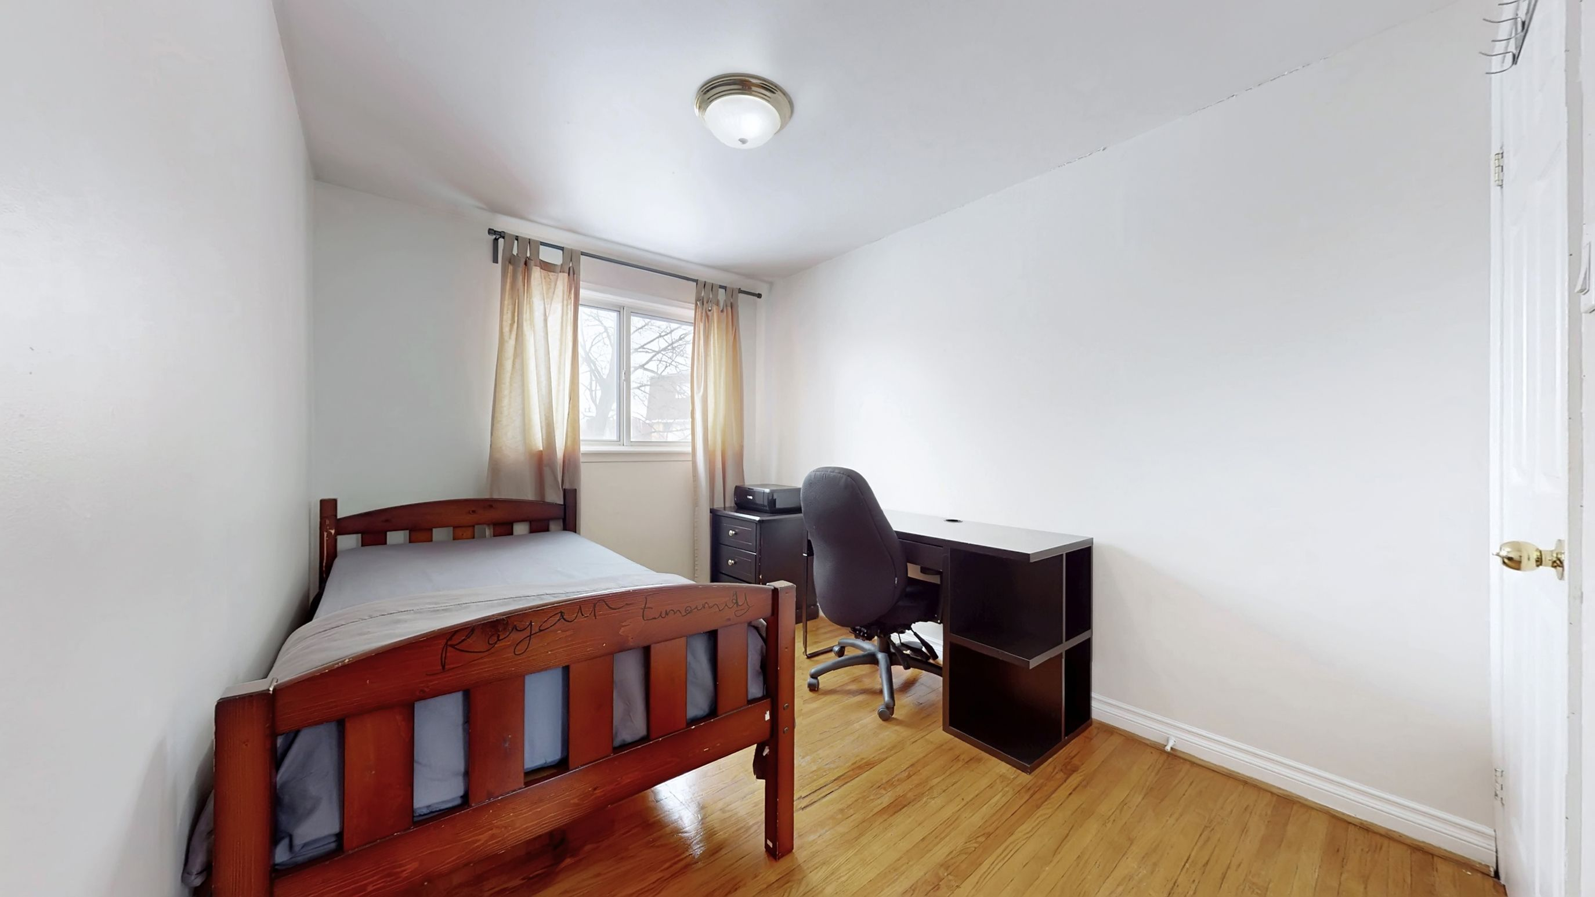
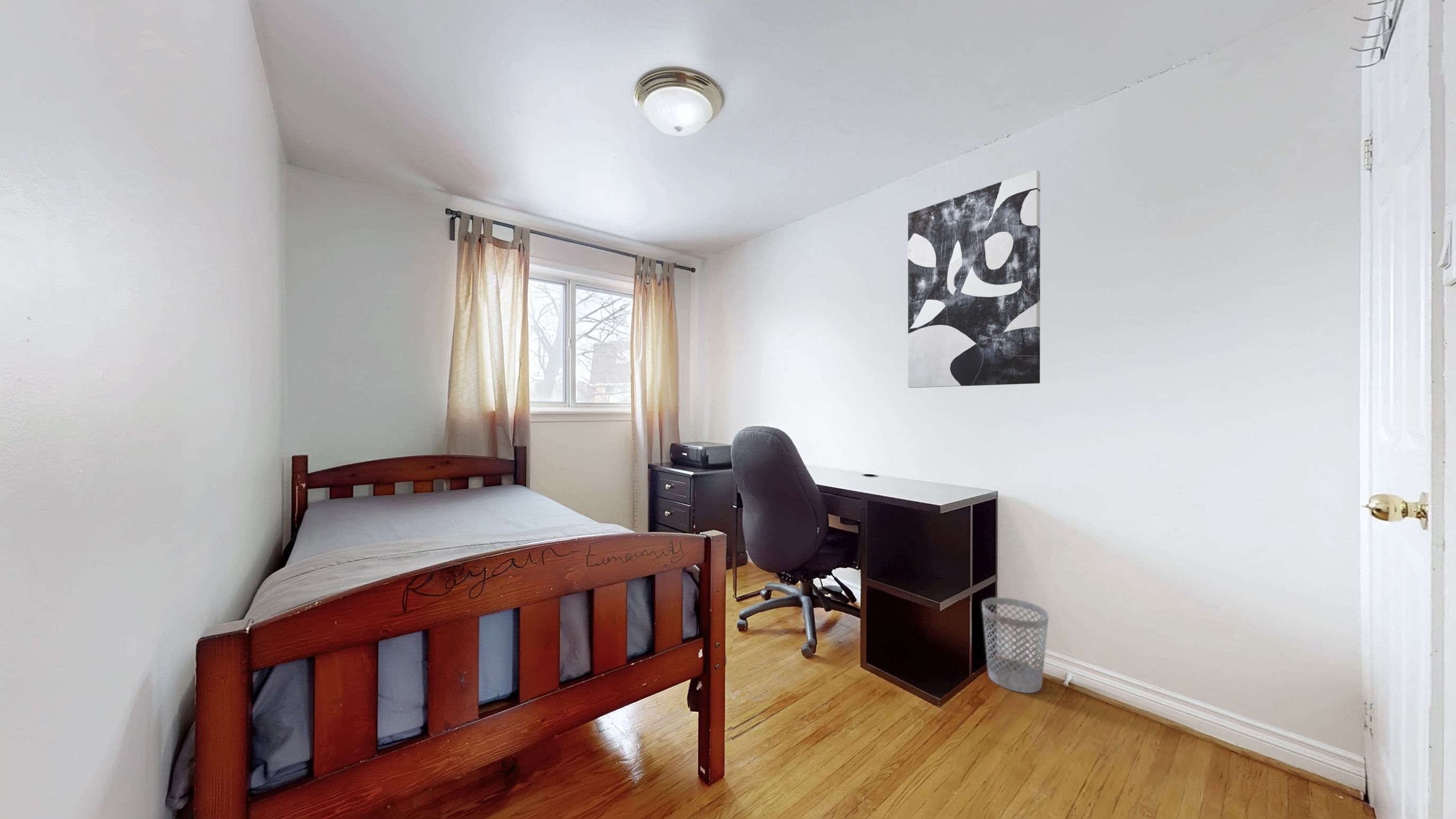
+ wall art [907,169,1041,388]
+ wastebasket [981,597,1049,693]
